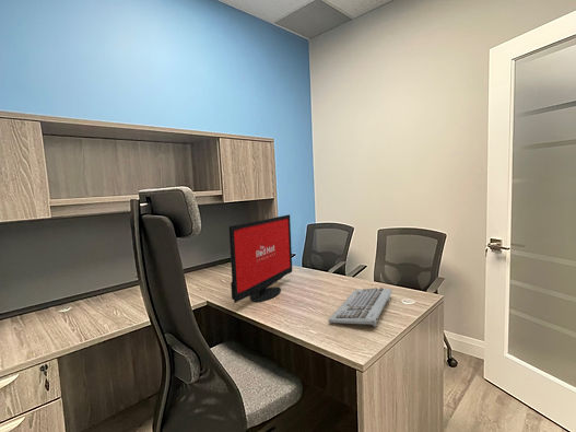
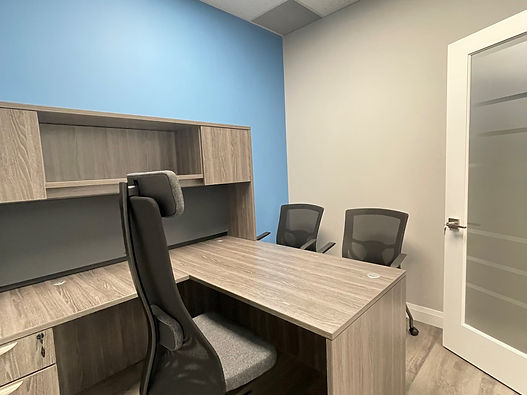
- computer monitor [228,213,293,304]
- keyboard [327,287,393,328]
